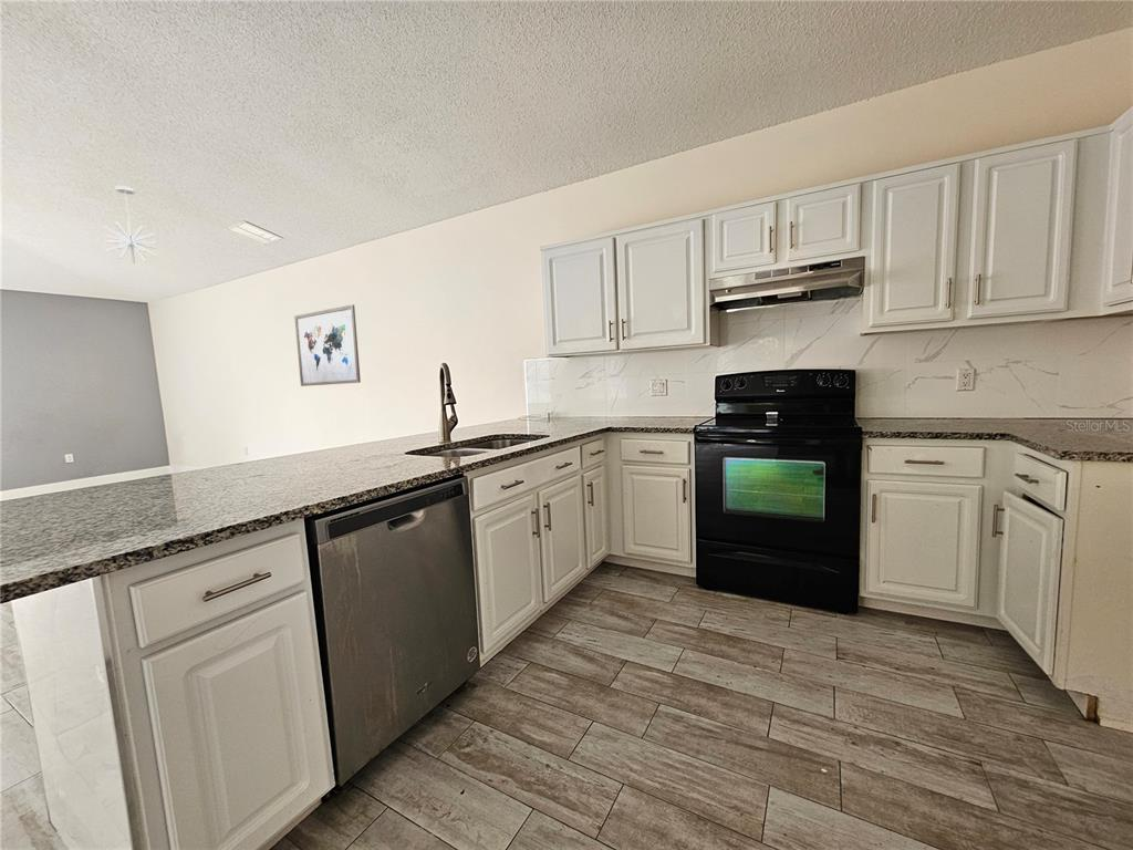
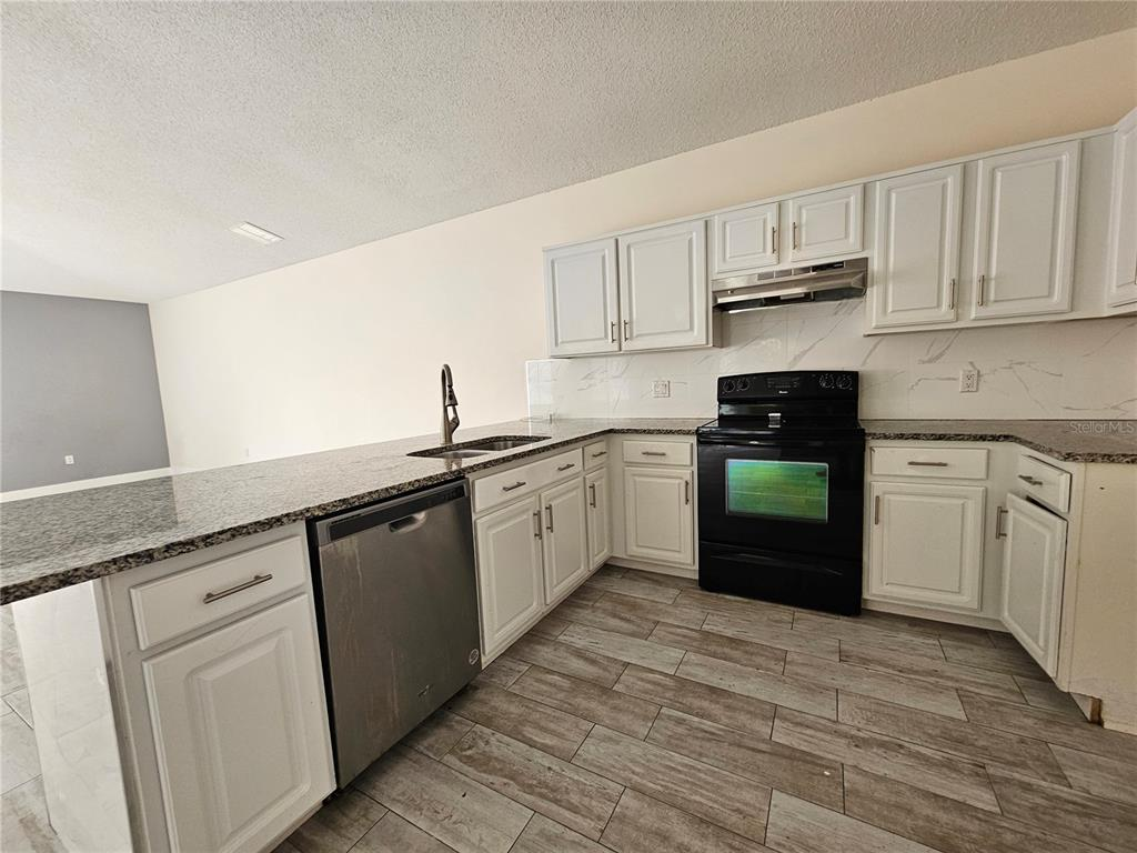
- pendant light [103,185,158,265]
- wall art [293,303,362,387]
